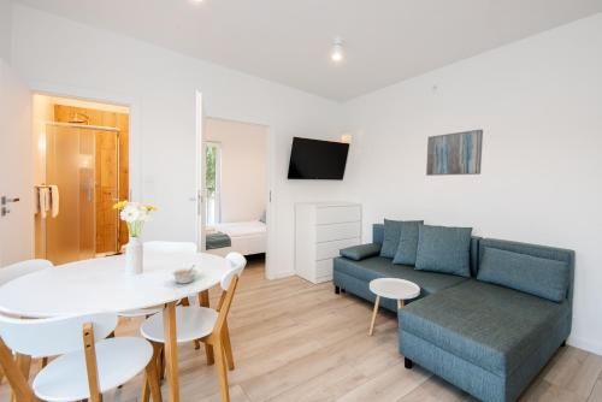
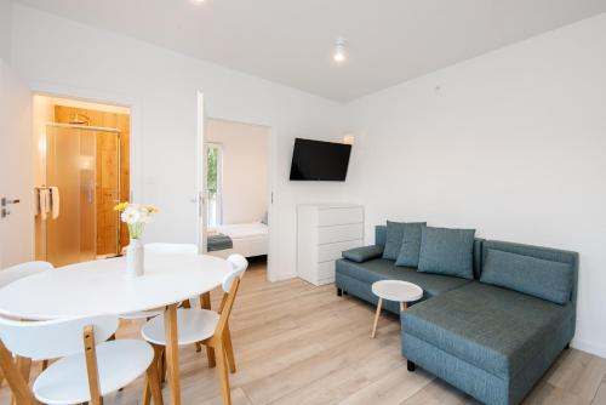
- wall art [425,129,484,177]
- legume [171,264,199,285]
